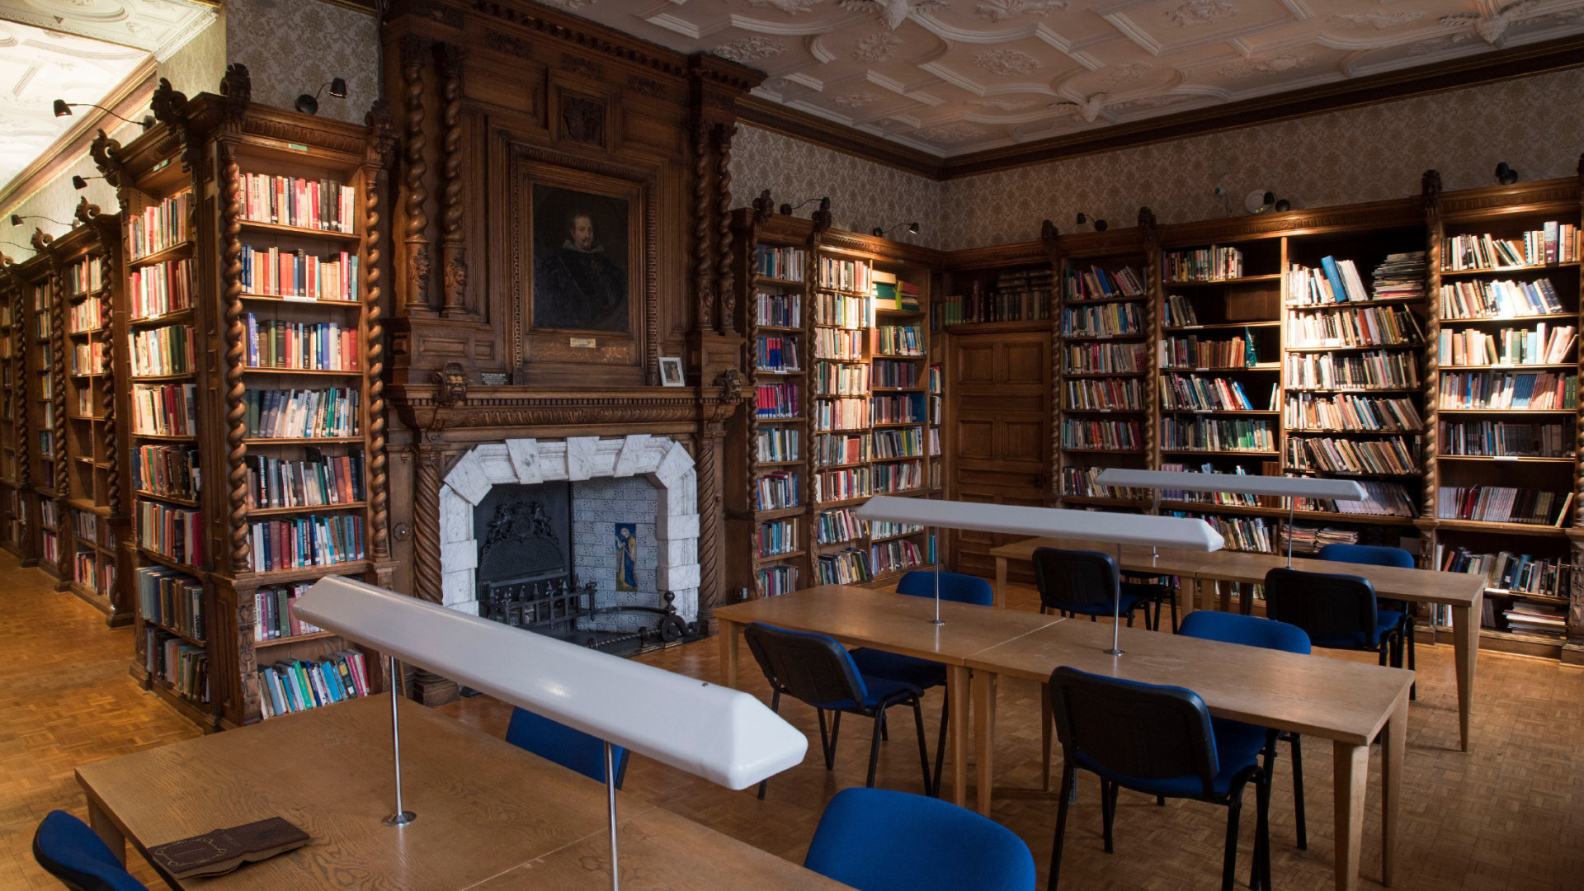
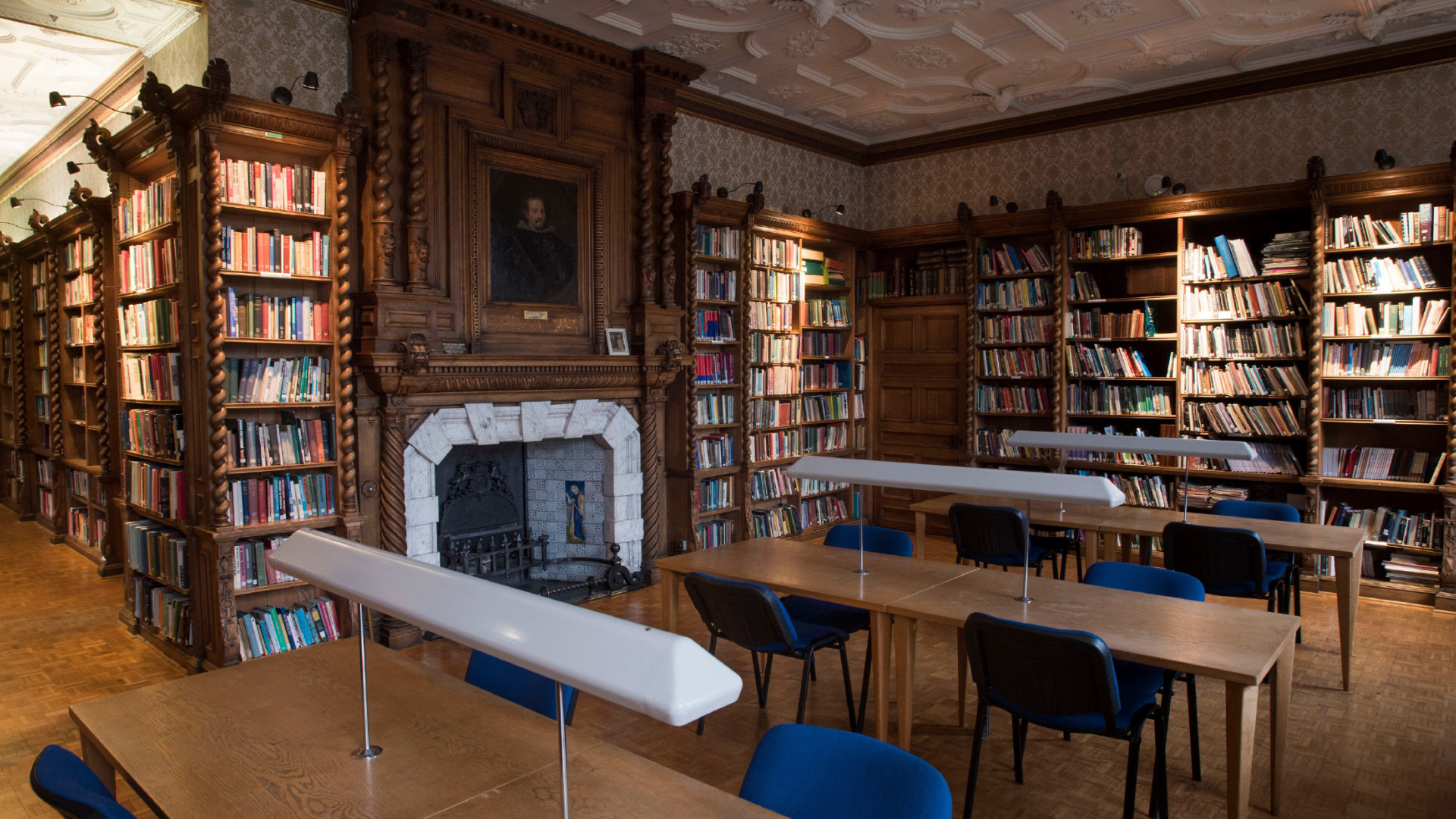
- book [147,816,311,882]
